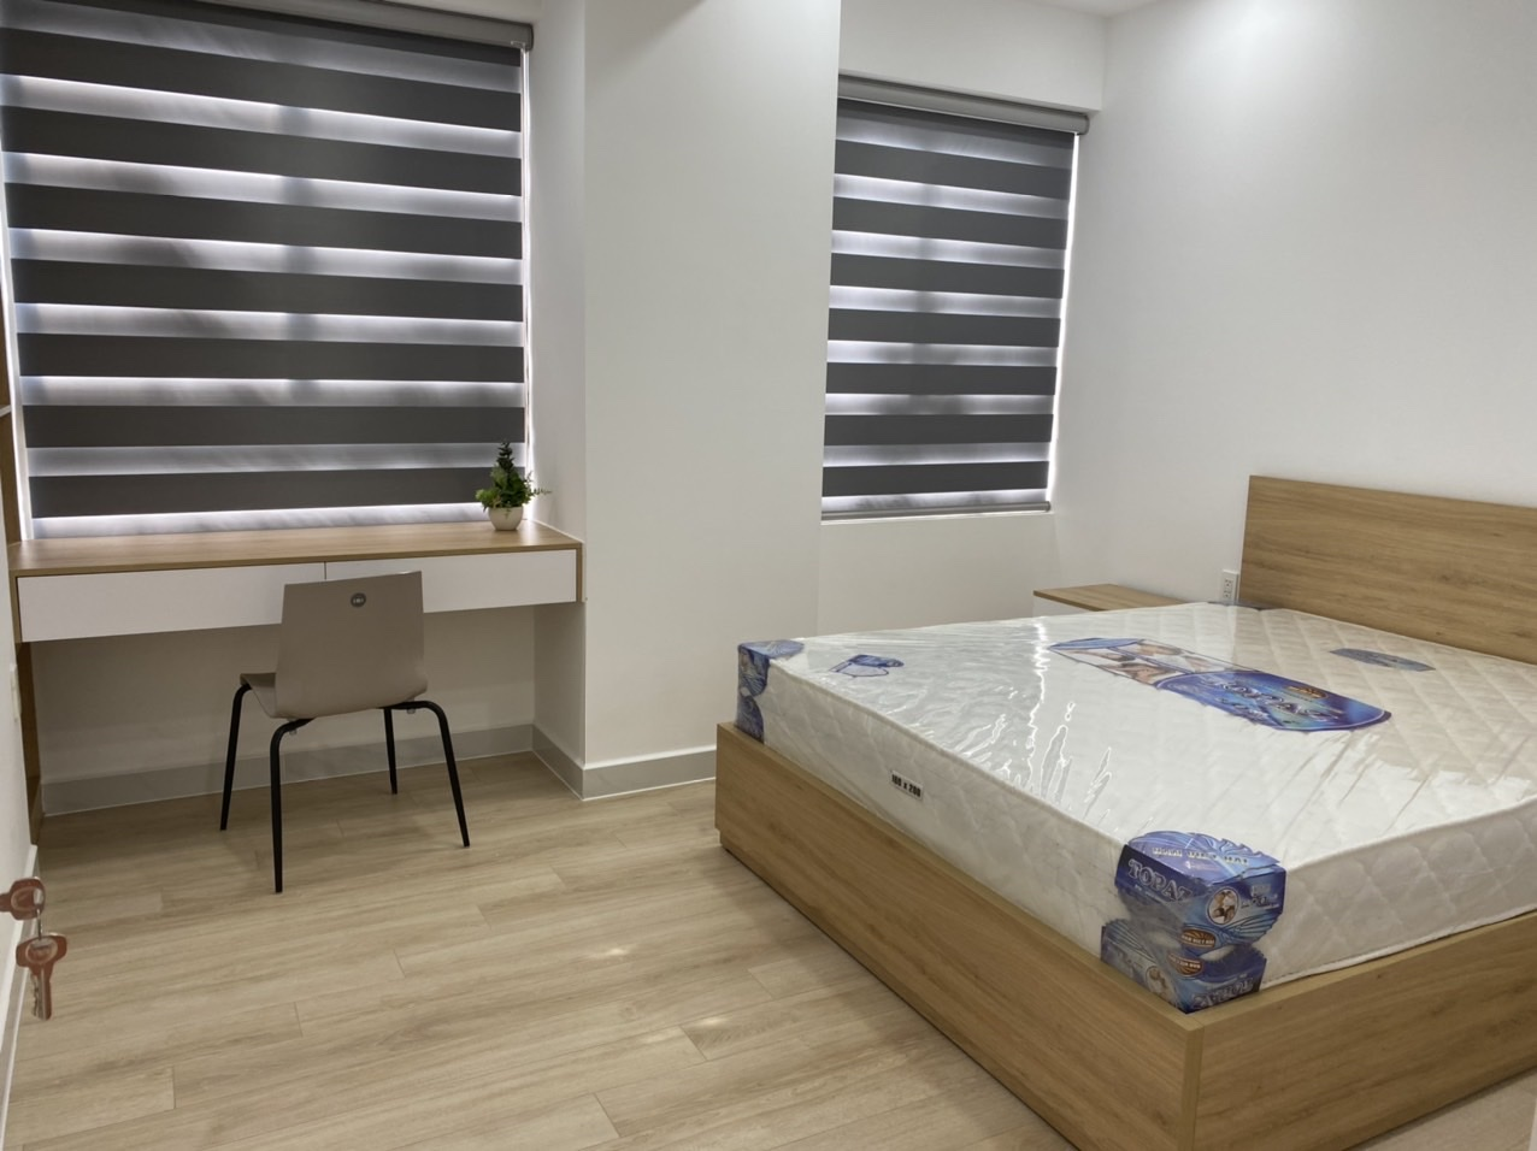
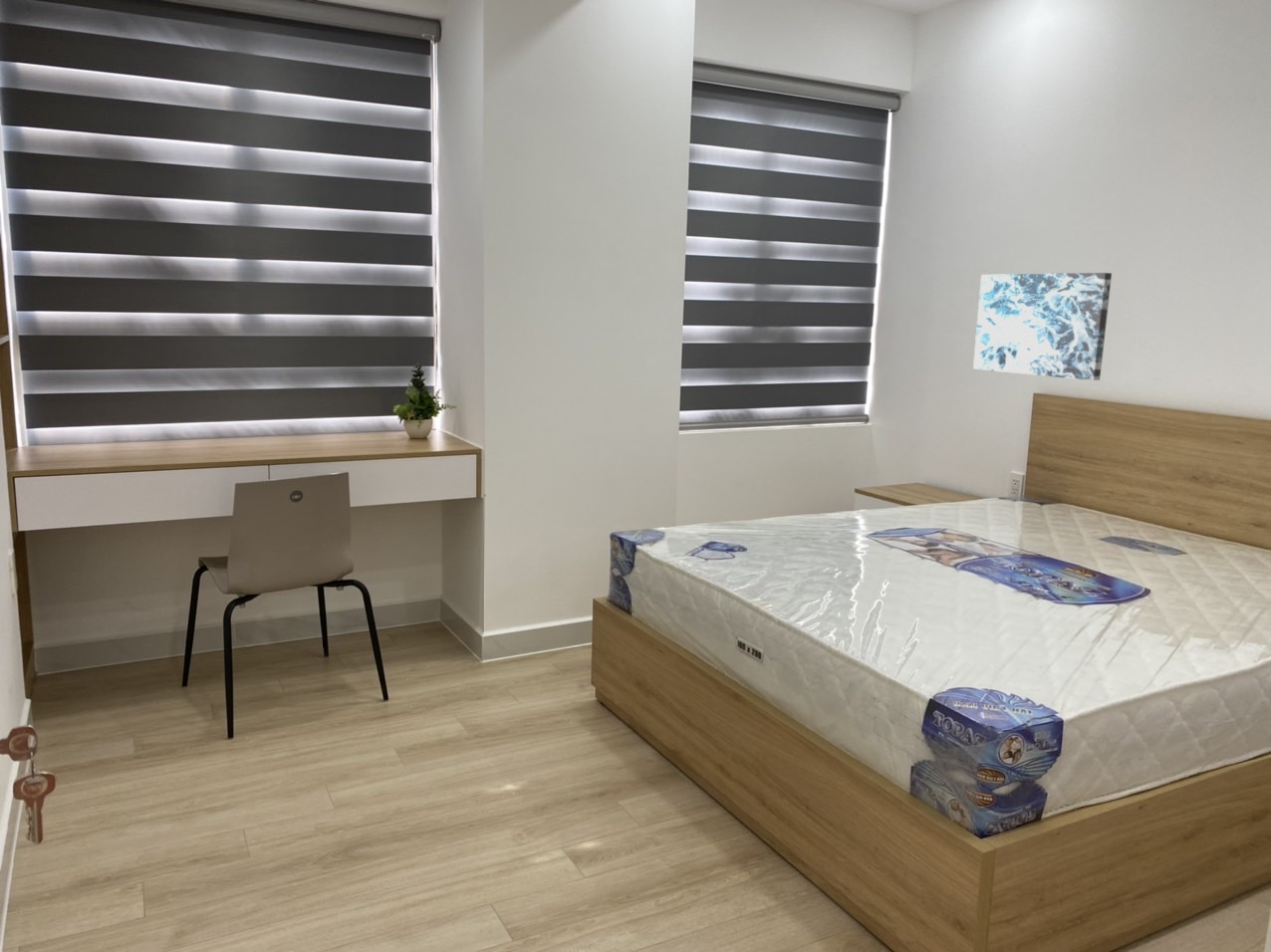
+ wall art [972,272,1113,381]
